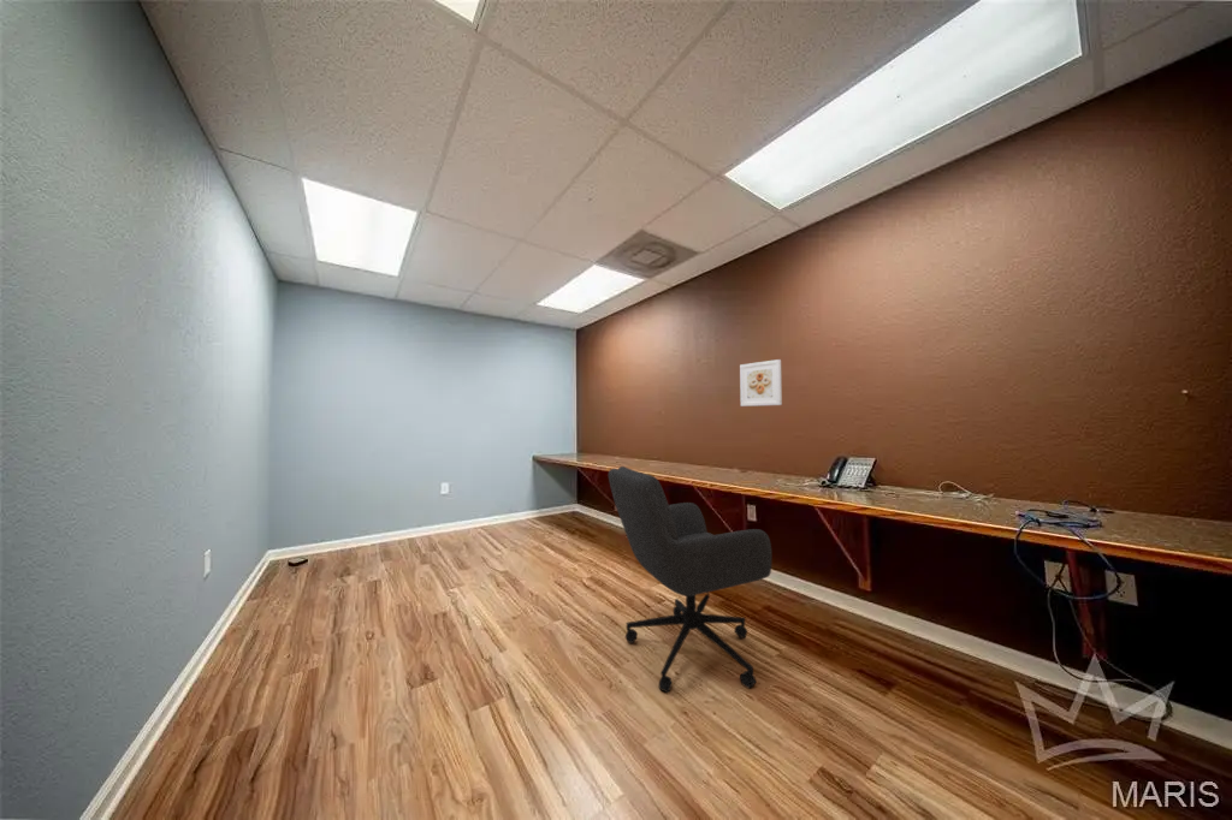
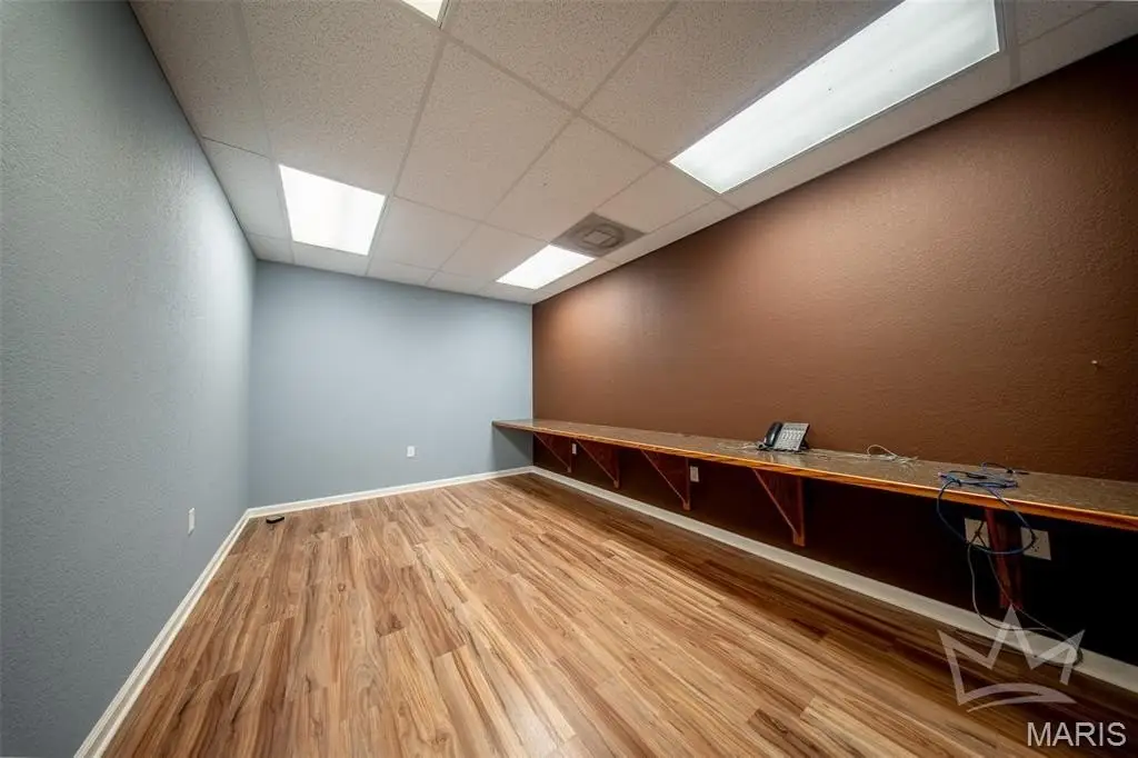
- office chair [608,465,772,694]
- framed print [739,358,783,408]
